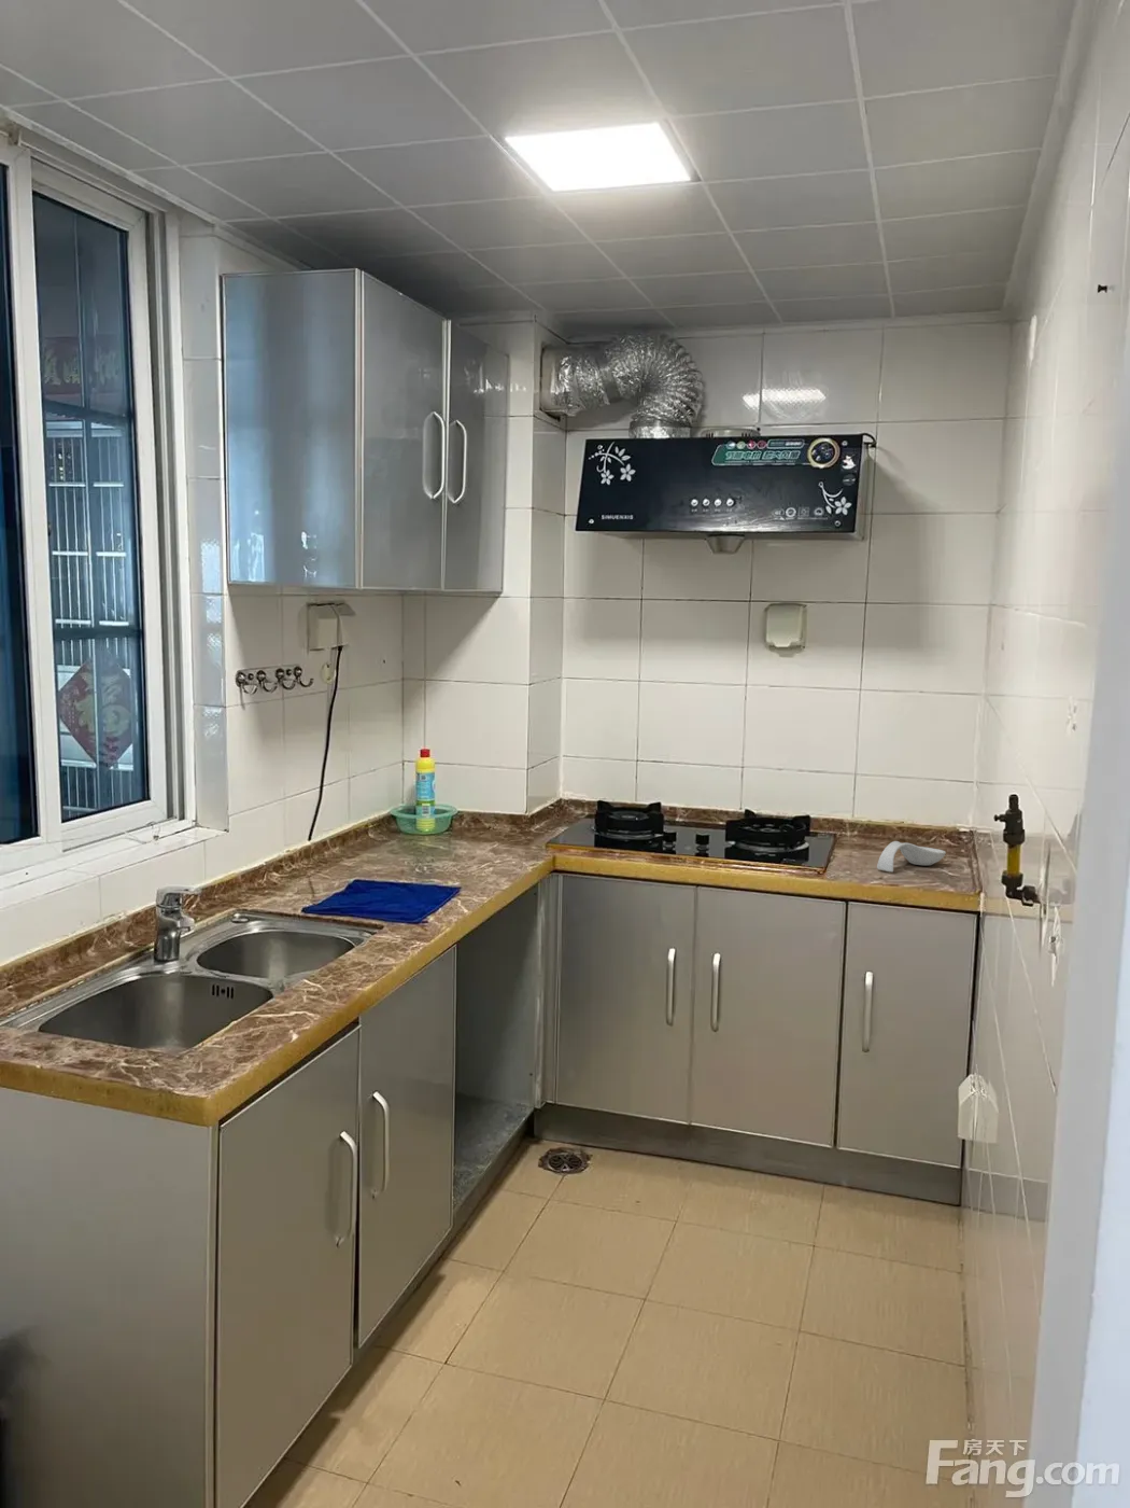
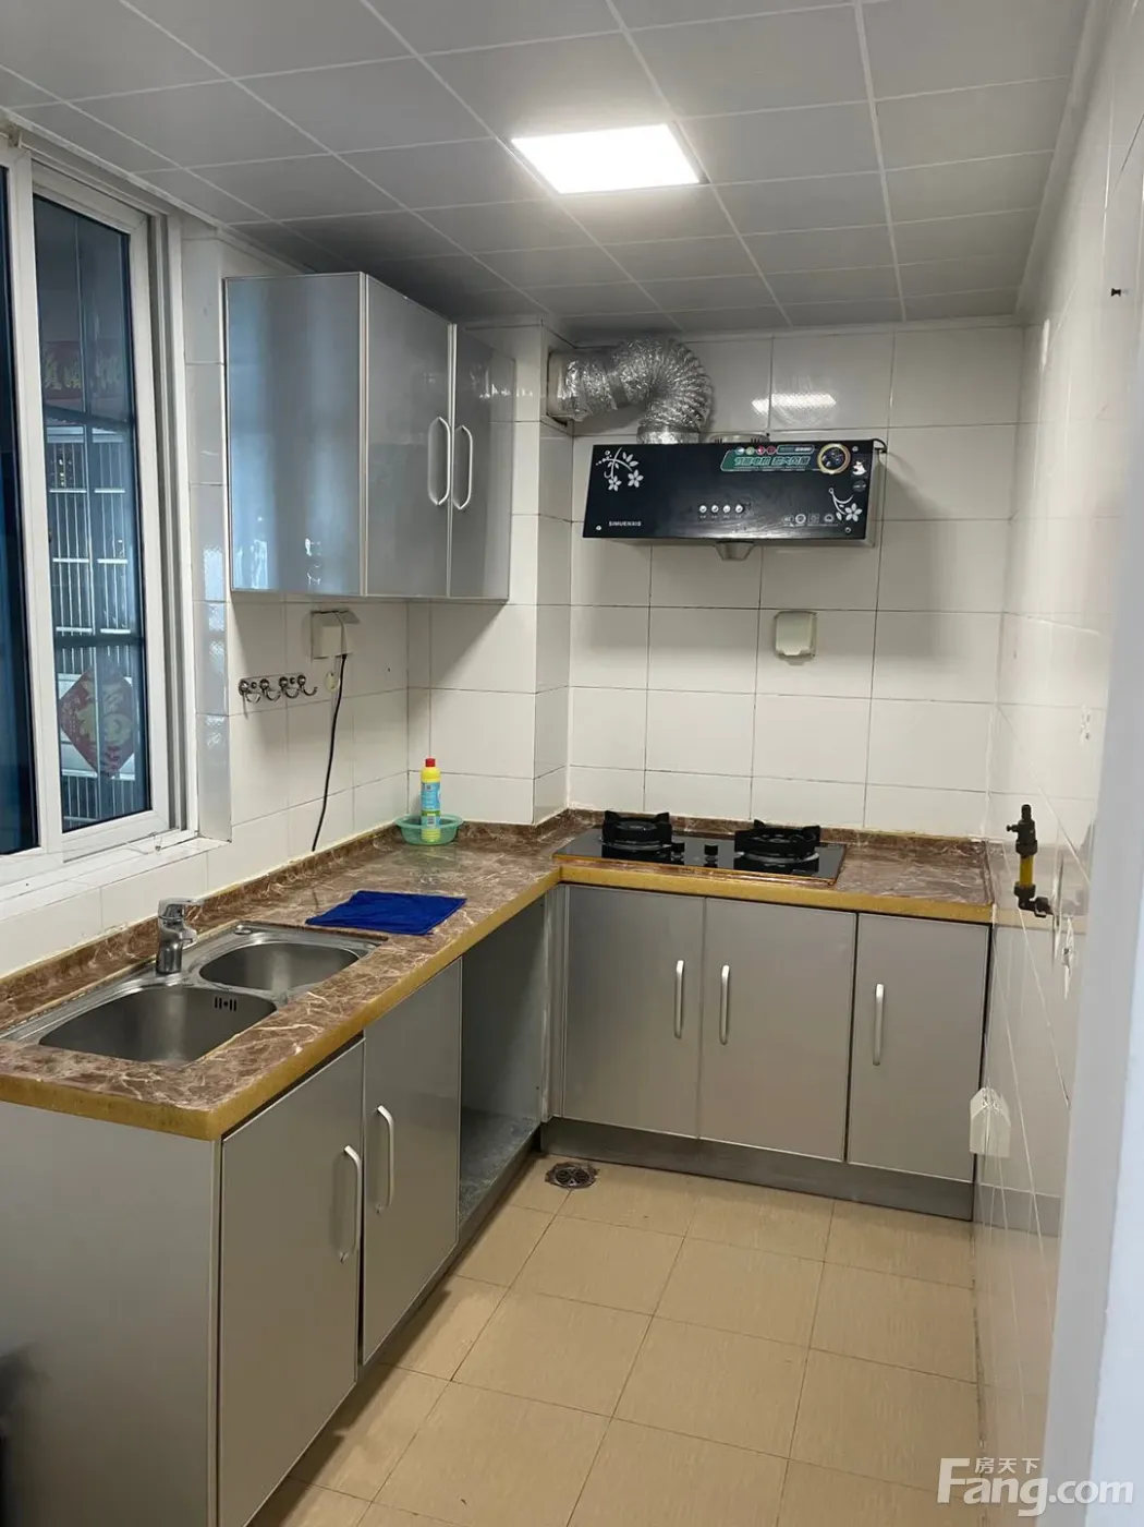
- spoon rest [876,841,947,873]
